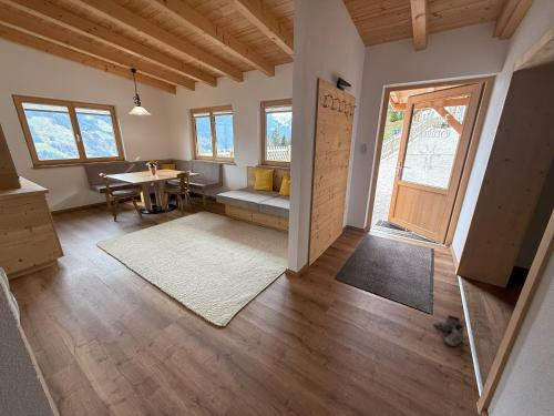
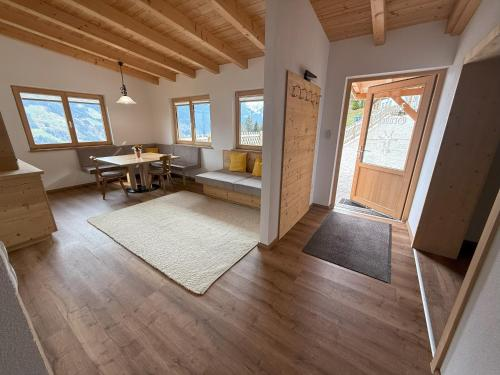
- boots [433,314,466,351]
